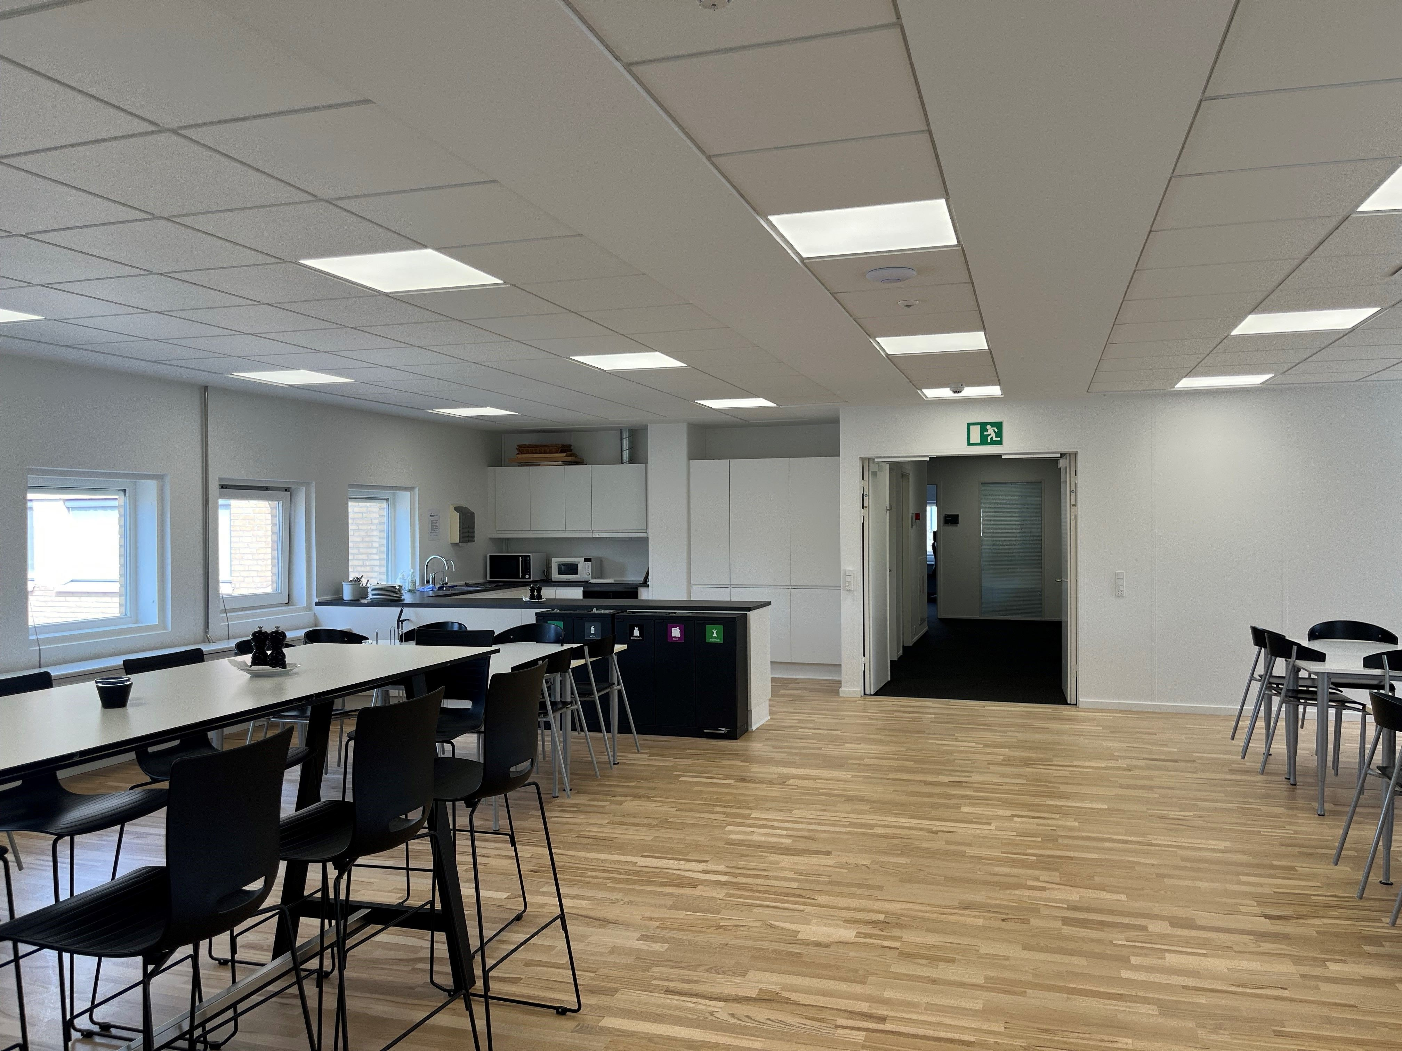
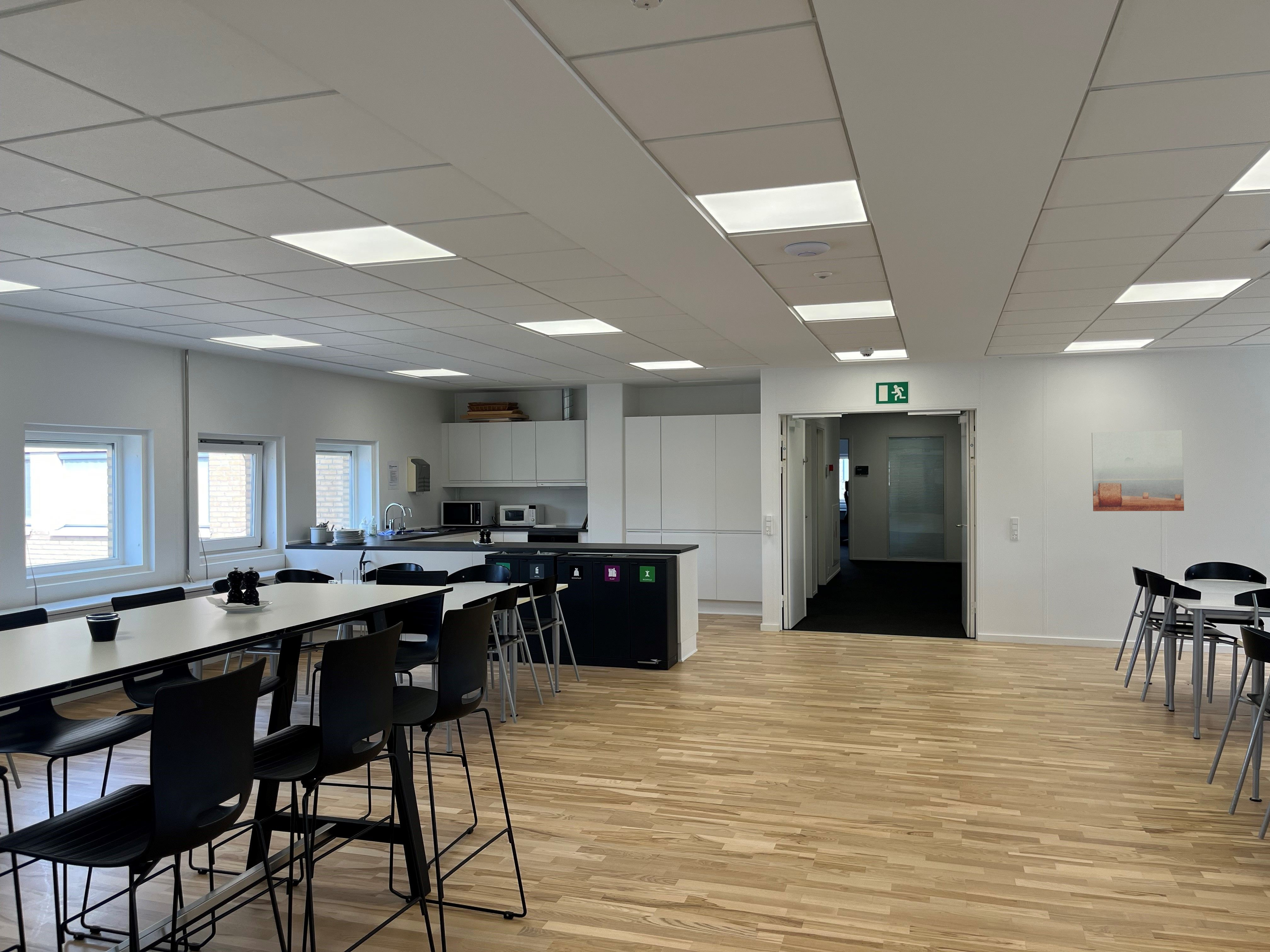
+ wall art [1091,430,1184,512]
